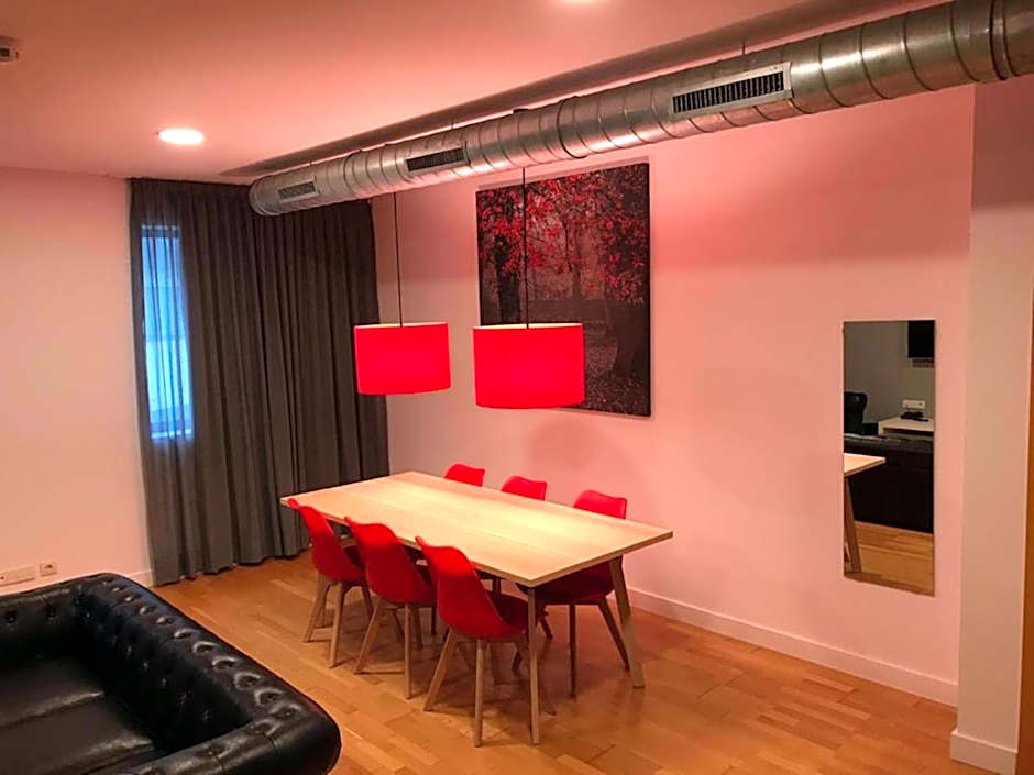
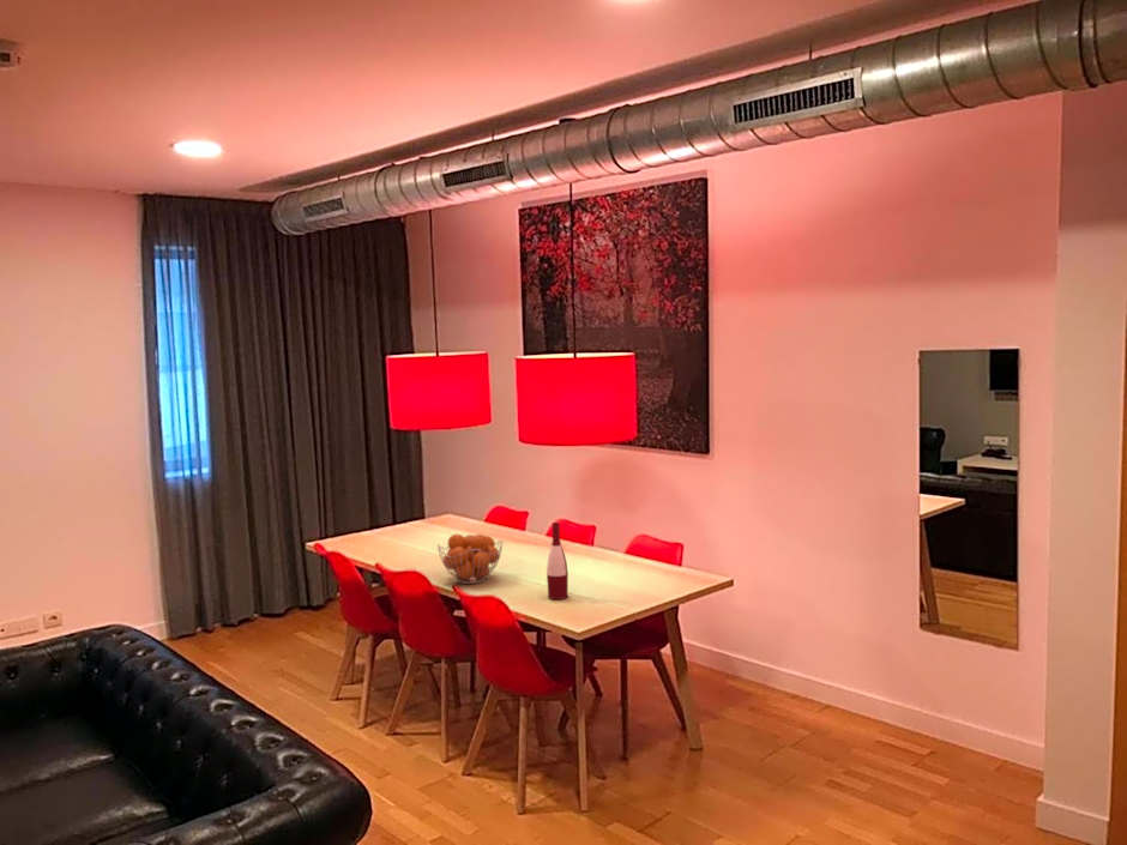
+ alcohol [546,521,569,600]
+ fruit basket [436,533,504,585]
